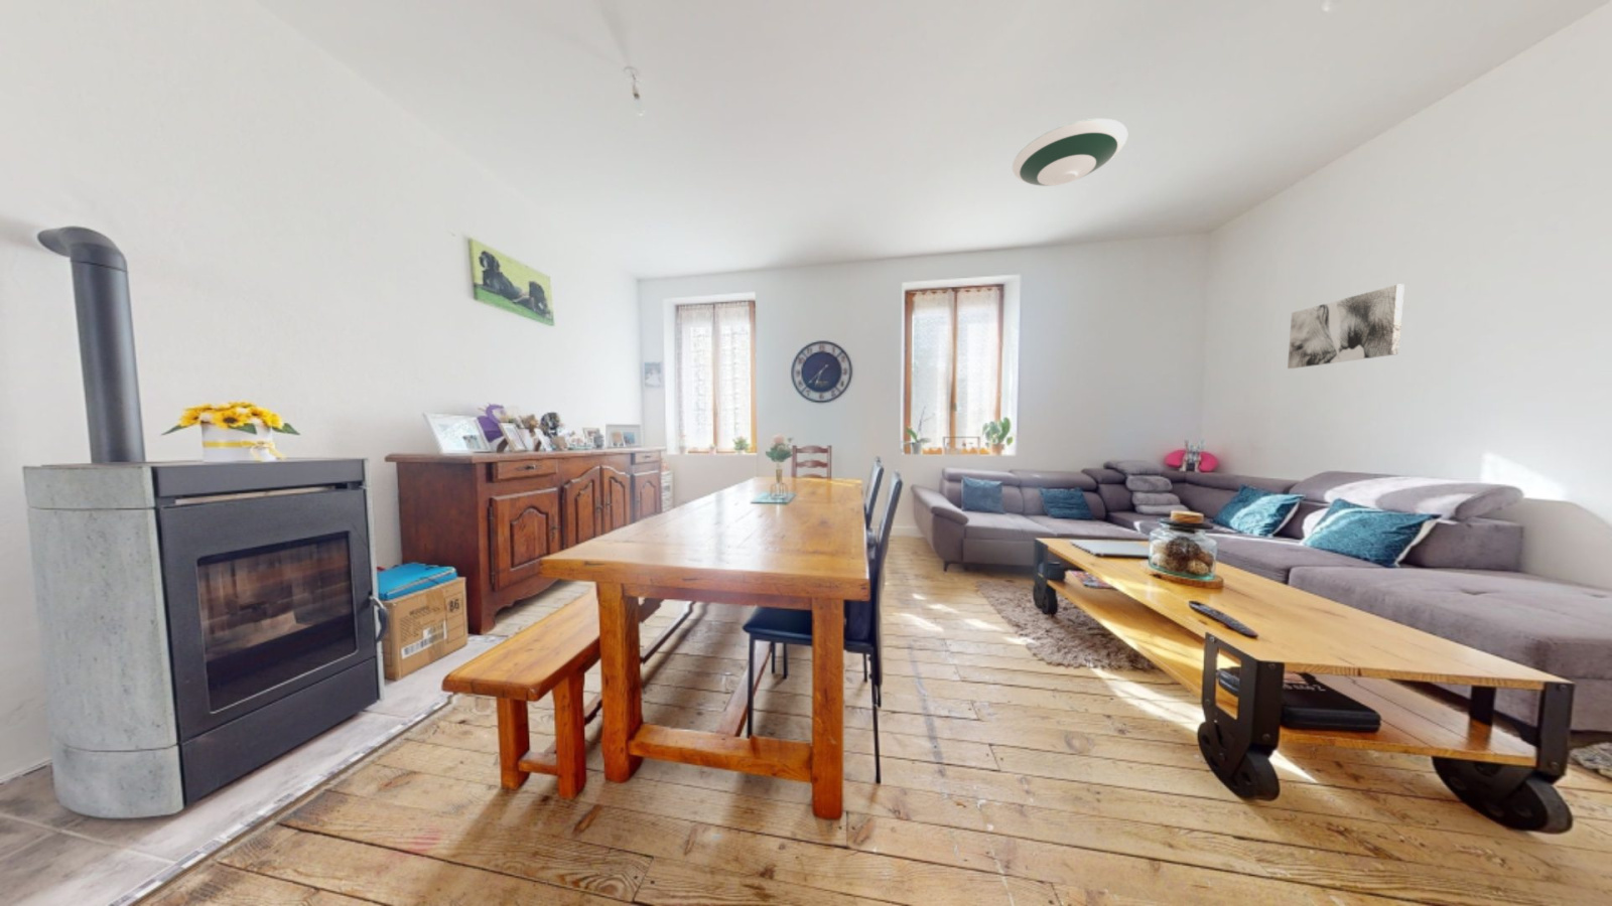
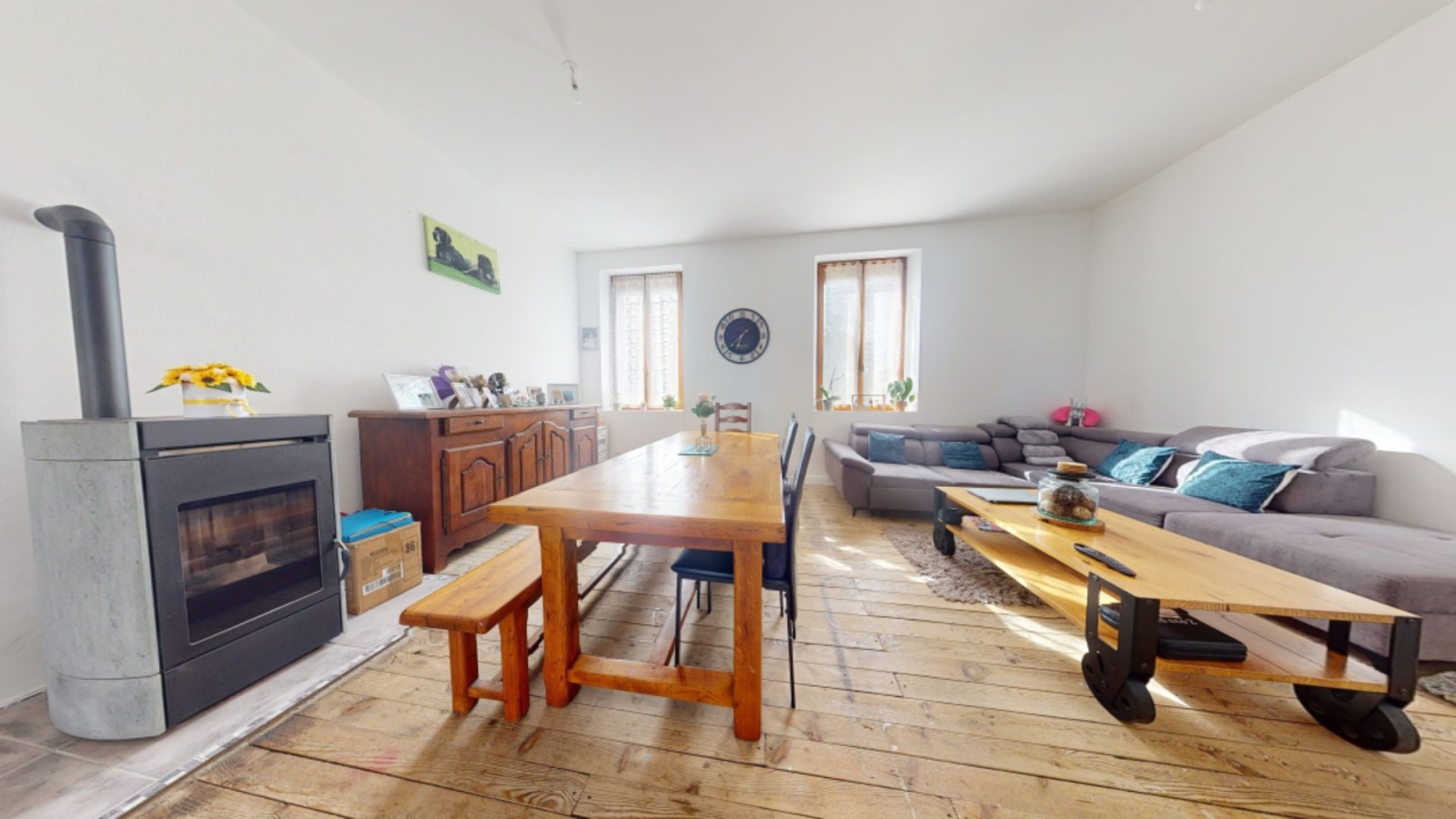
- wall art [1286,283,1405,369]
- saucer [1012,117,1128,187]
